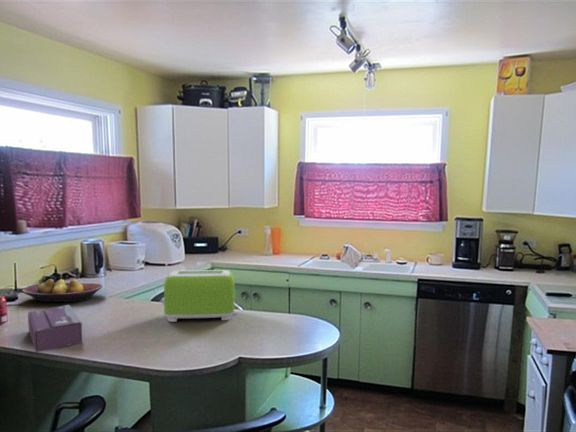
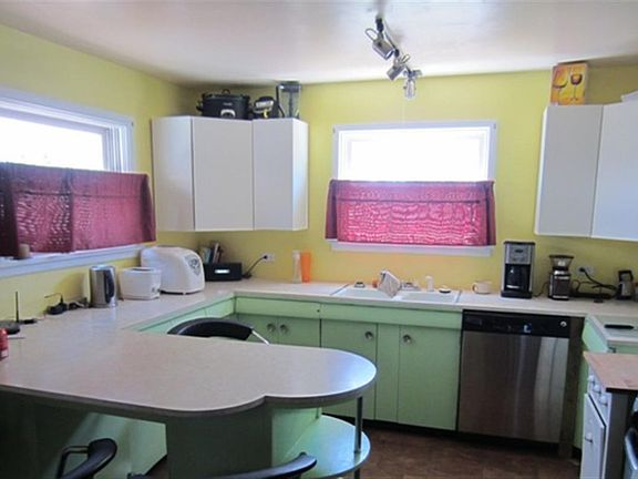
- toaster [161,269,236,323]
- fruit bowl [21,278,104,303]
- tissue box [27,304,83,353]
